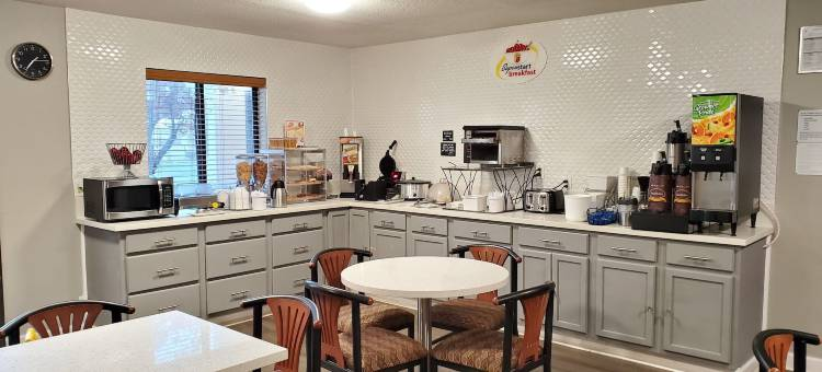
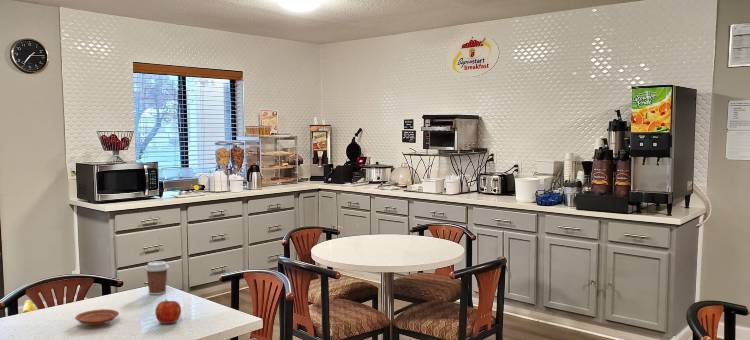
+ plate [74,308,120,327]
+ coffee cup [144,260,170,296]
+ fruit [154,299,182,325]
